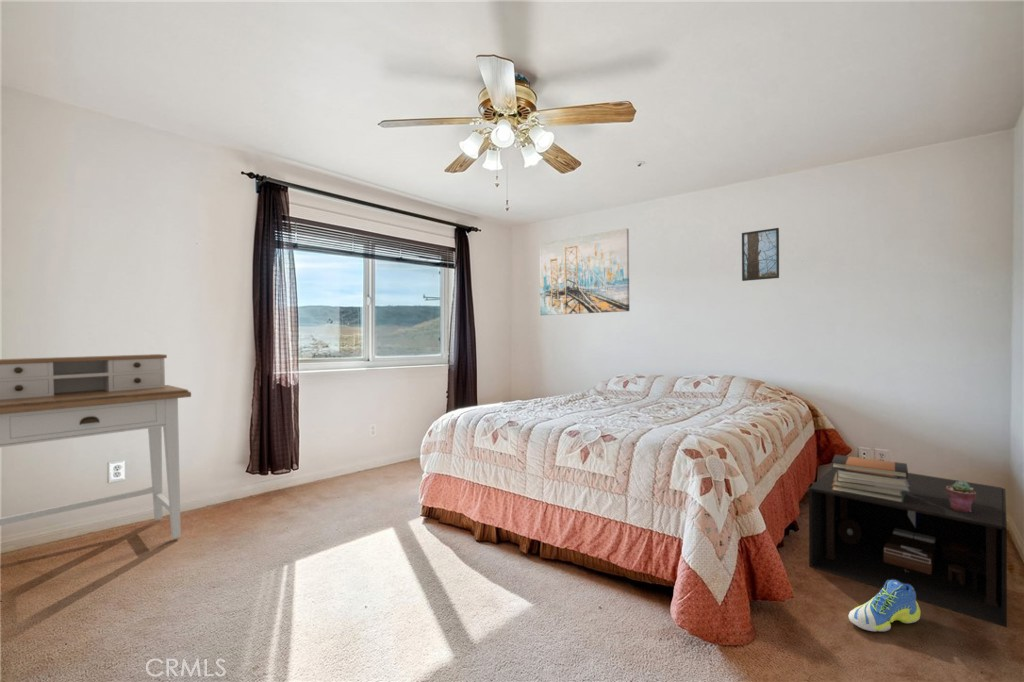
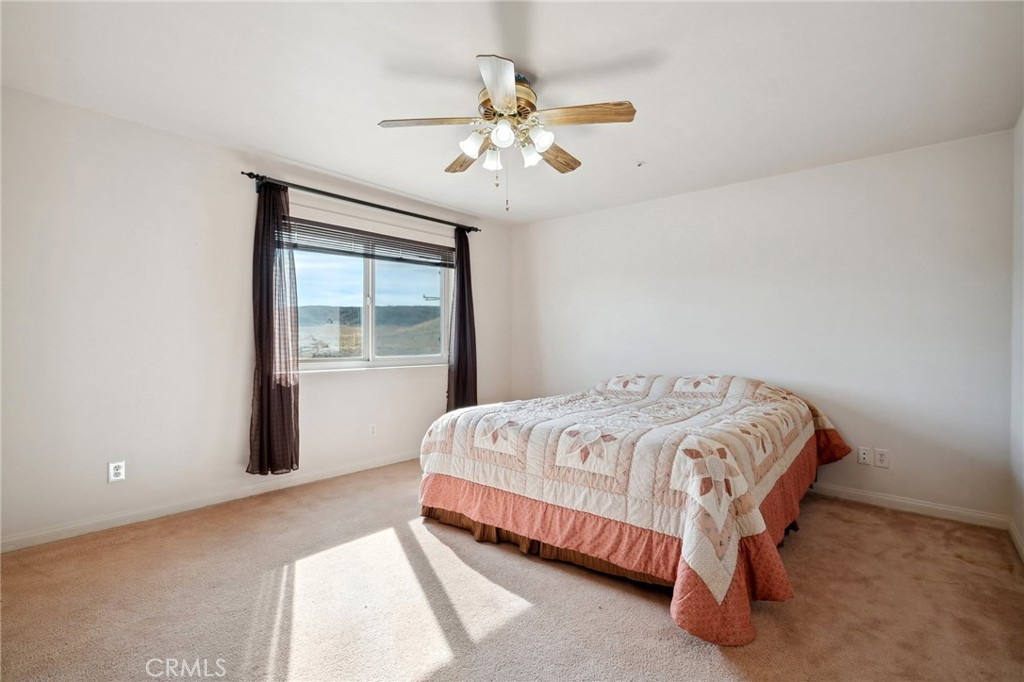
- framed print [741,227,780,282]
- nightstand [808,468,1008,628]
- wall art [538,227,630,316]
- book stack [831,454,910,503]
- potted succulent [946,480,976,512]
- desk [0,353,192,540]
- sneaker [848,580,921,632]
